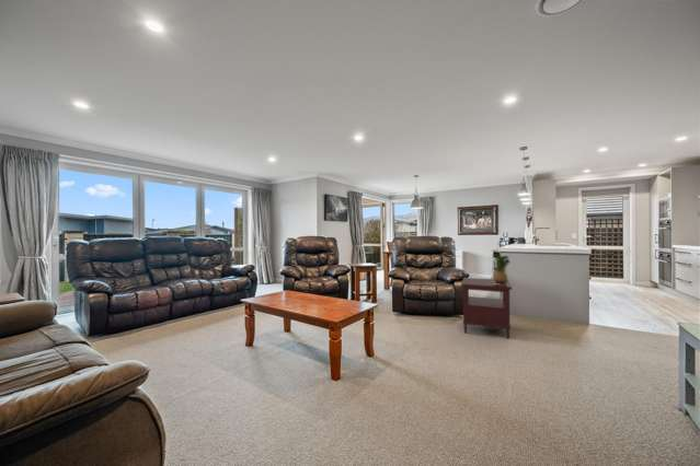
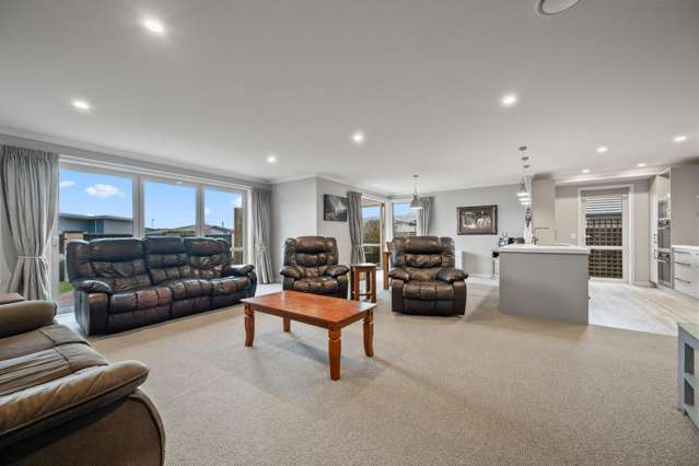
- side table [460,277,513,339]
- potted plant [491,252,510,286]
